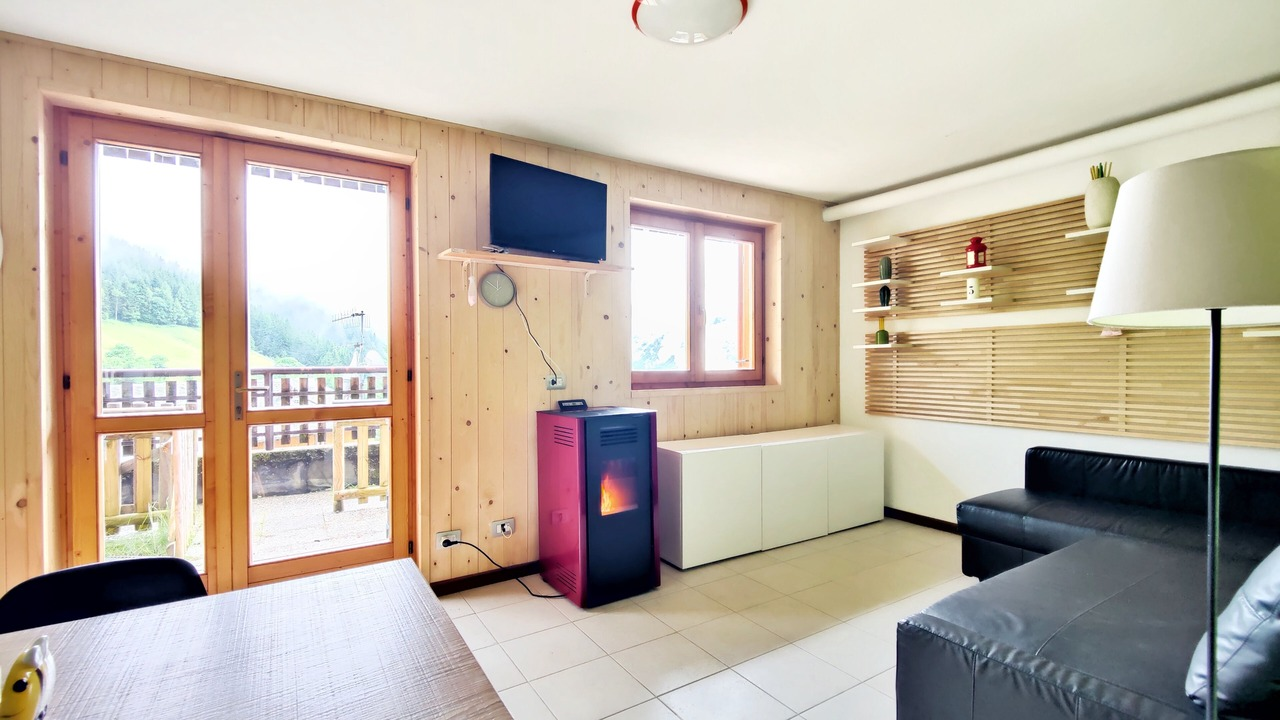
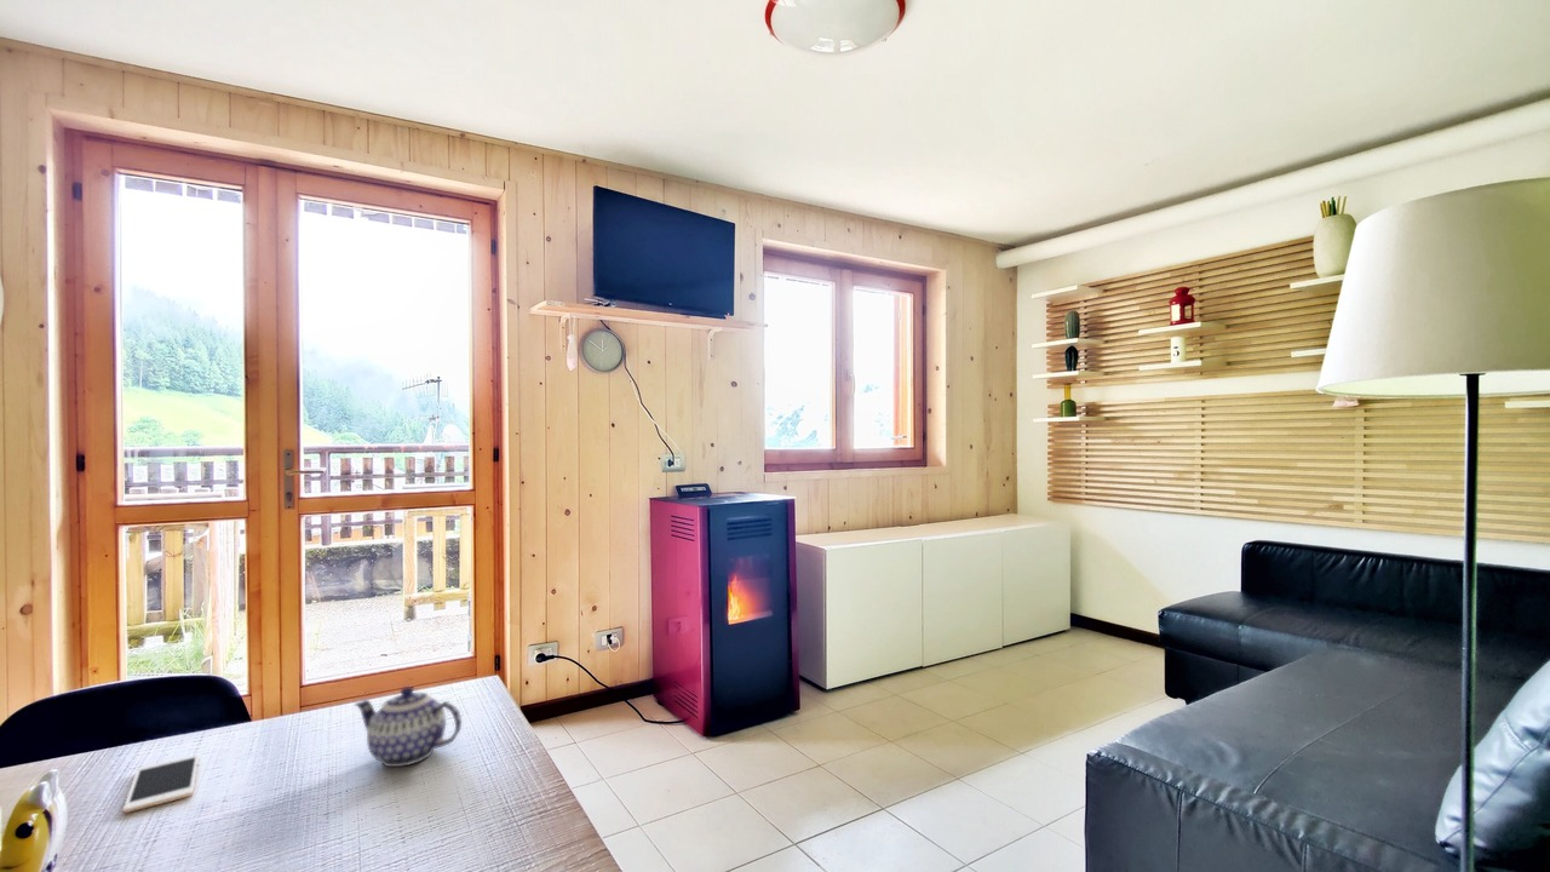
+ teapot [354,685,463,768]
+ cell phone [122,753,200,814]
